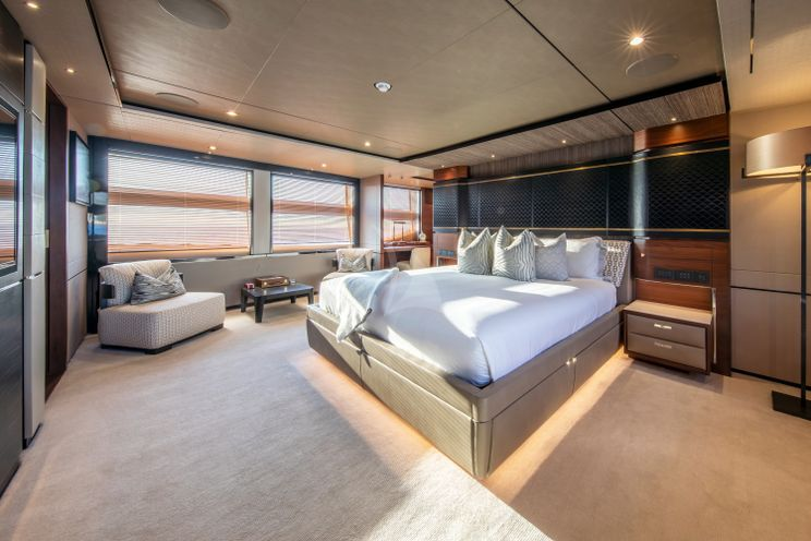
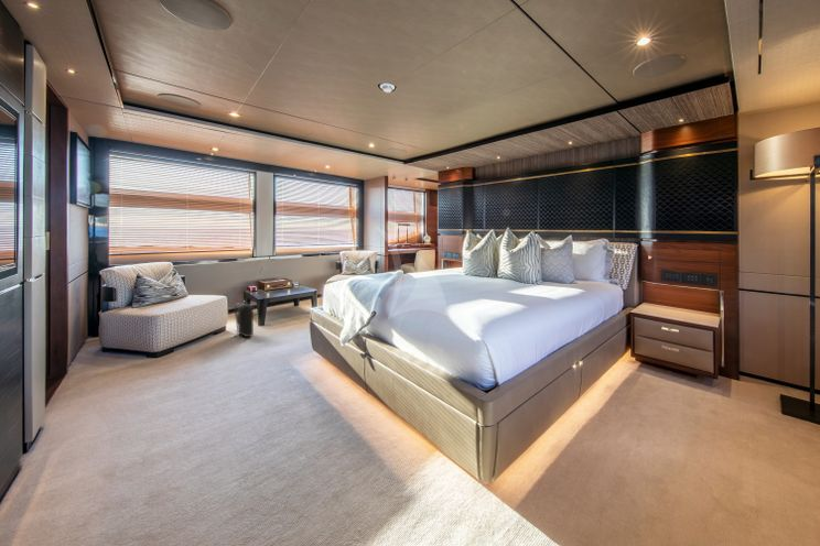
+ backpack [234,299,255,339]
